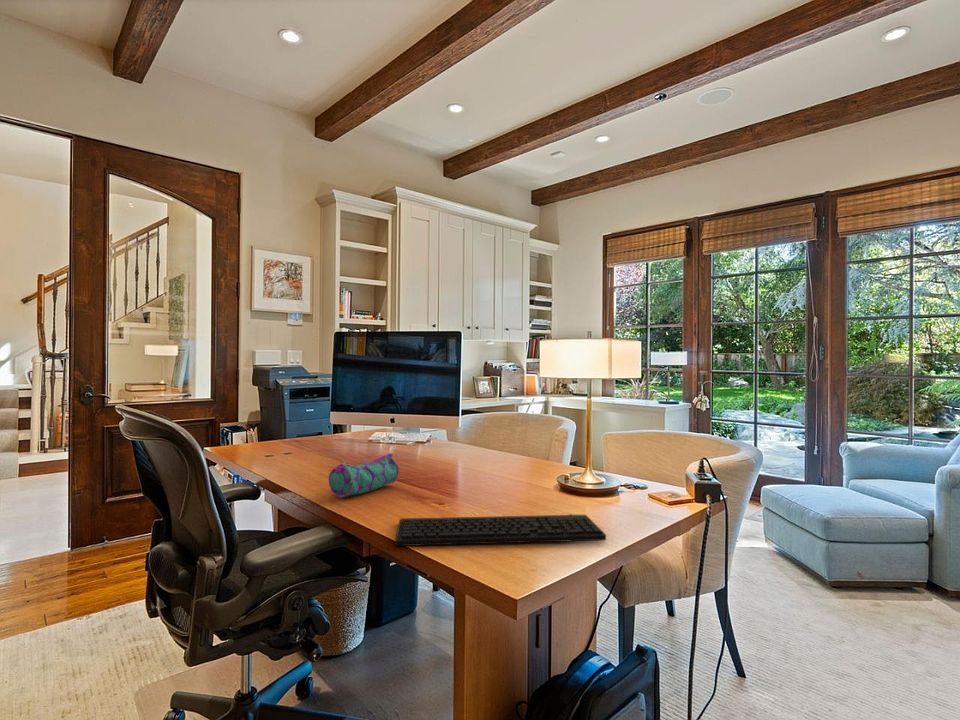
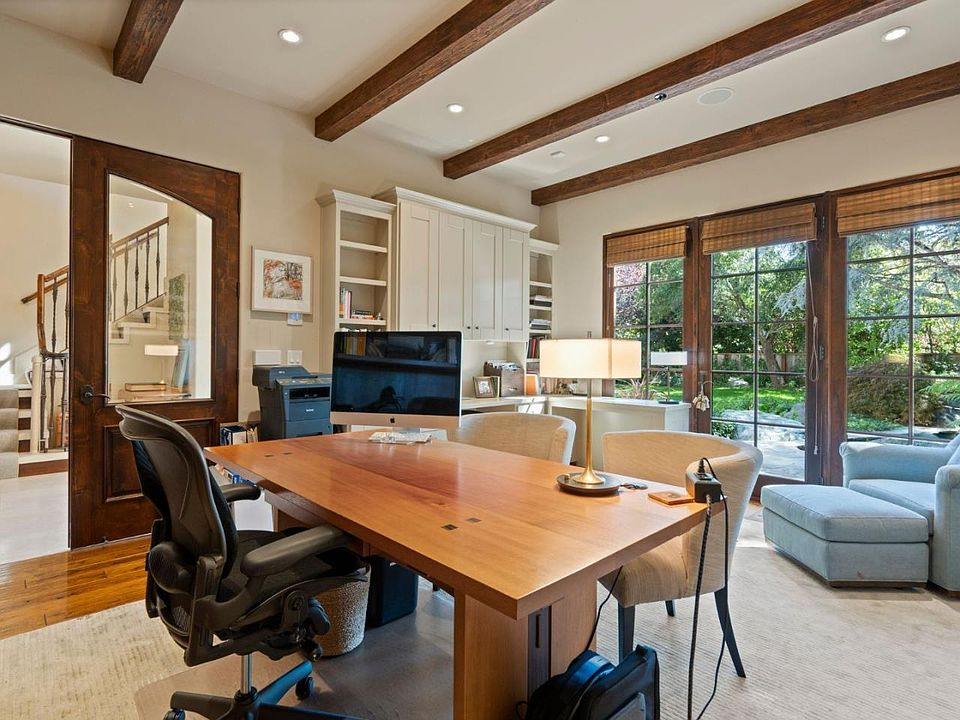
- keyboard [395,514,607,547]
- pencil case [328,452,400,499]
